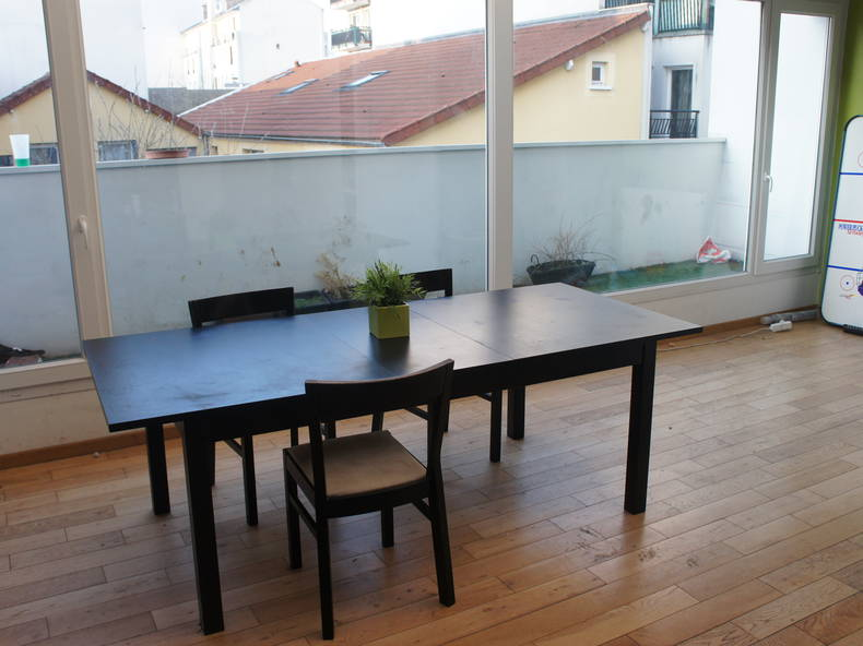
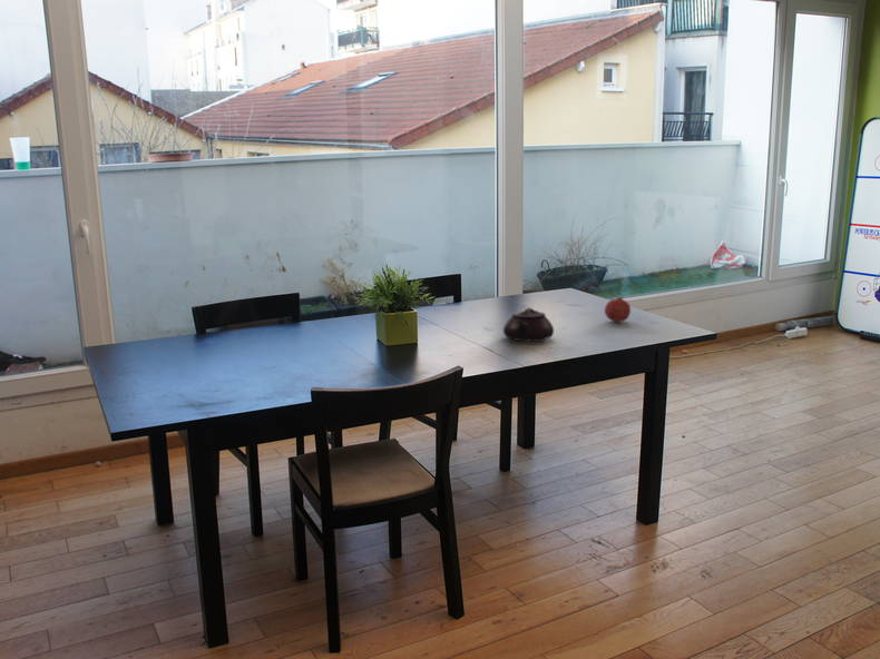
+ teapot [502,307,555,343]
+ fruit [604,296,632,323]
